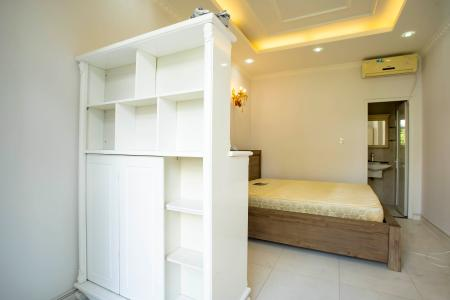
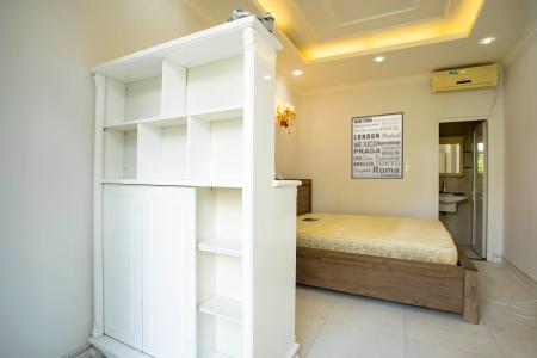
+ wall art [350,111,405,180]
